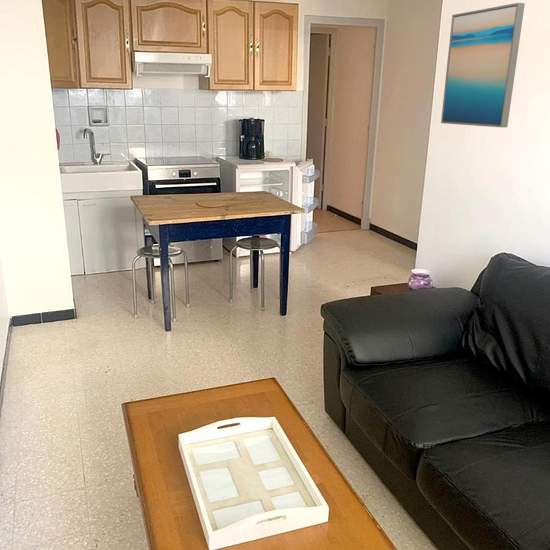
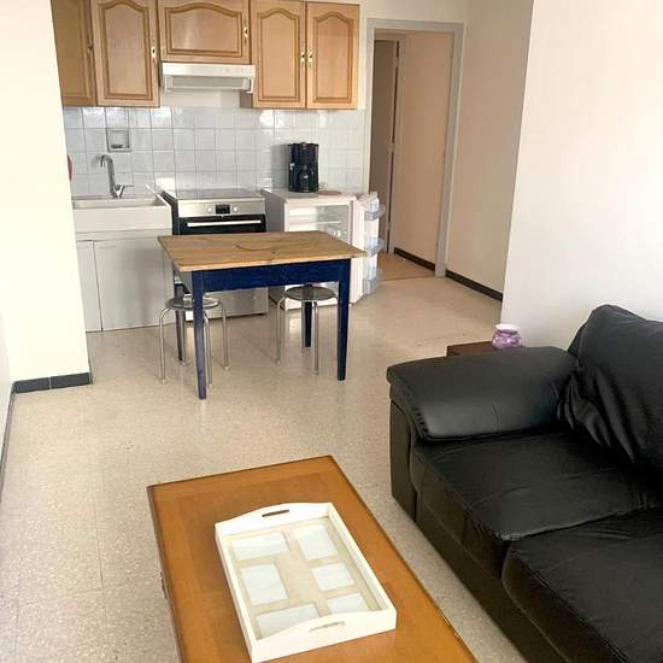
- wall art [440,2,526,128]
